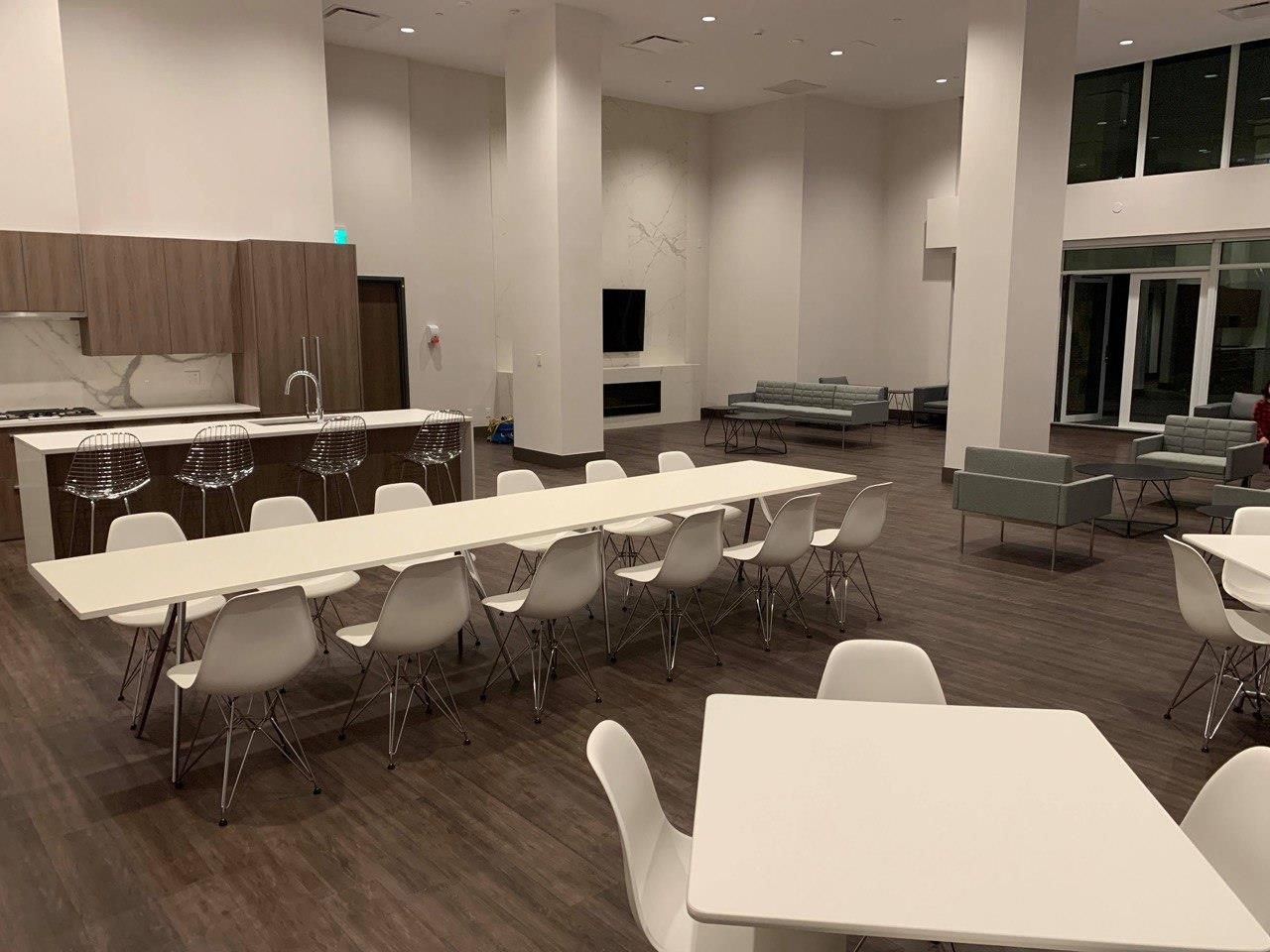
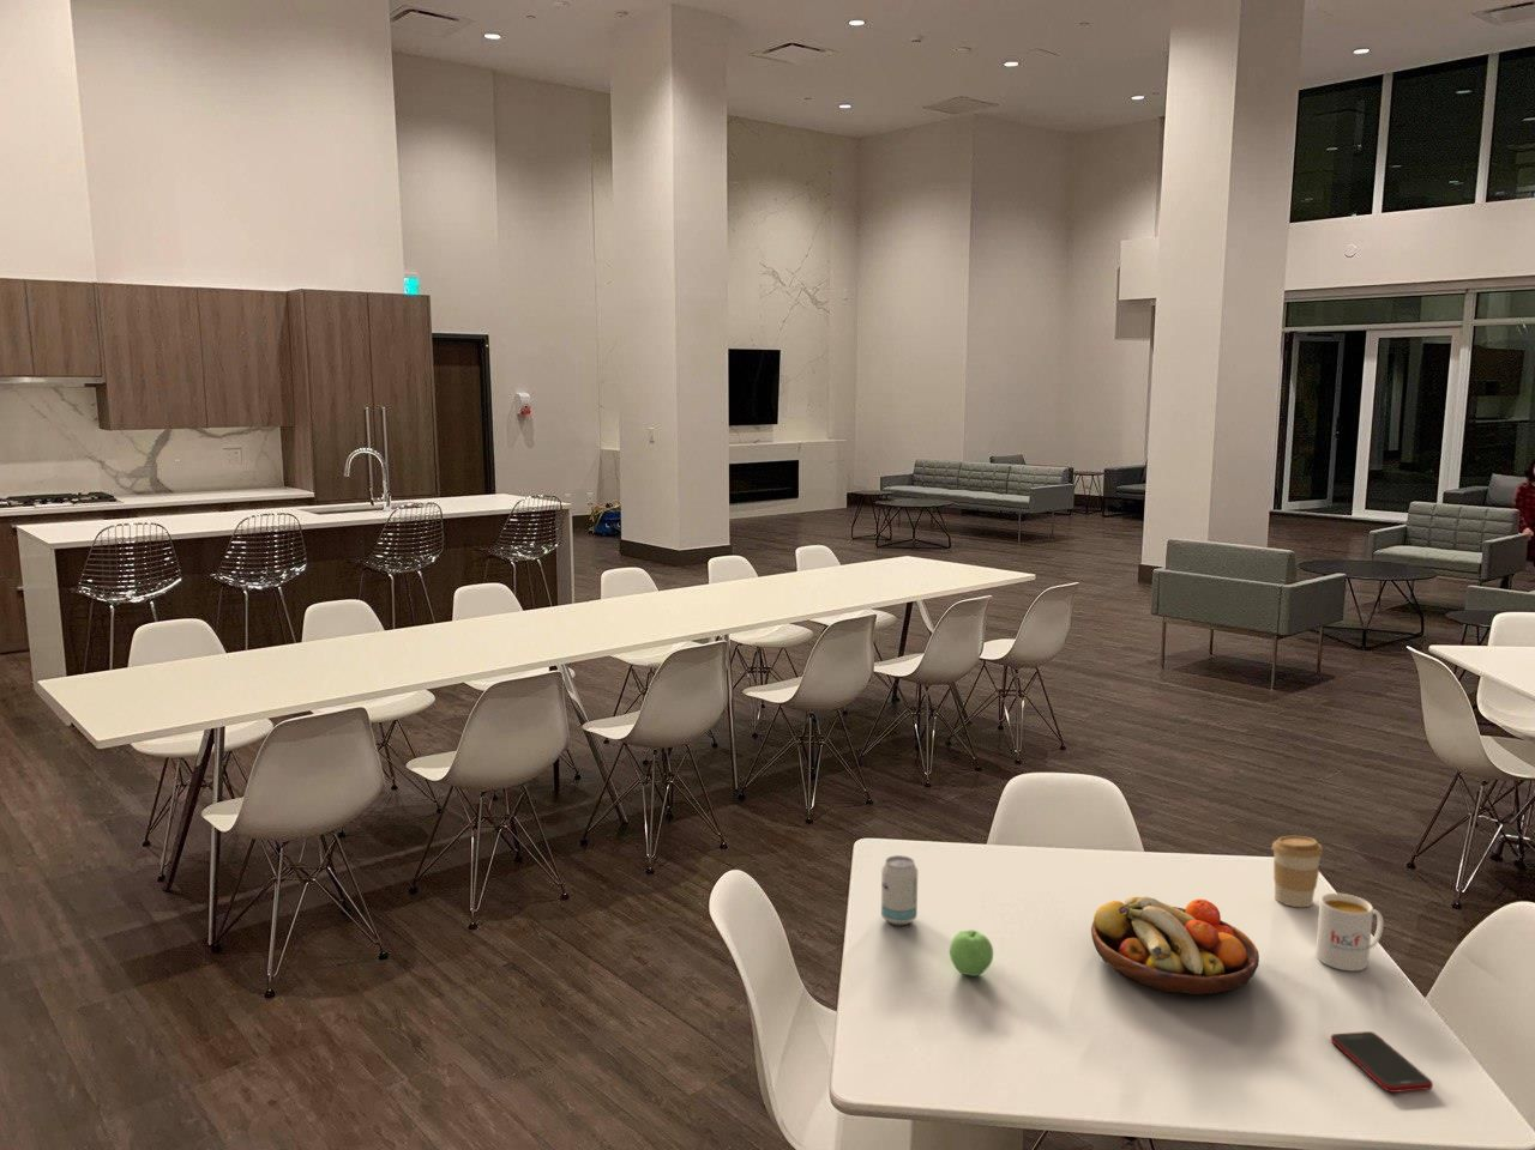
+ coffee cup [1272,835,1323,908]
+ mug [1314,893,1384,971]
+ fruit bowl [1090,896,1261,995]
+ apple [949,929,995,977]
+ cell phone [1330,1030,1435,1093]
+ beverage can [880,854,919,927]
